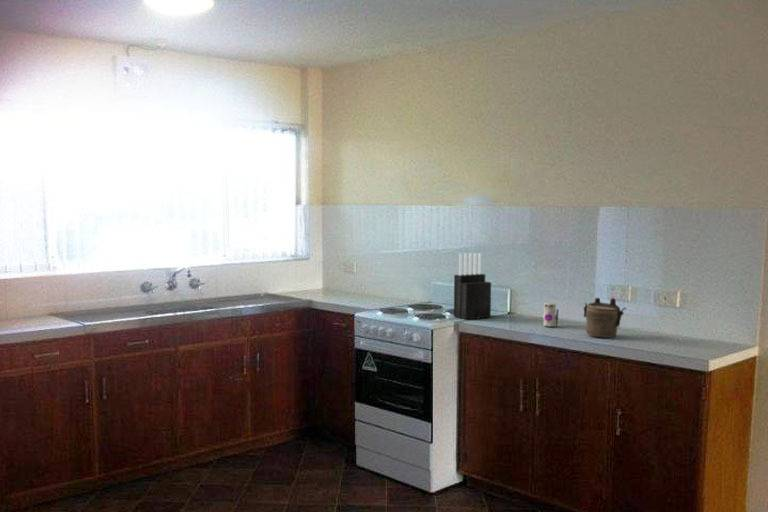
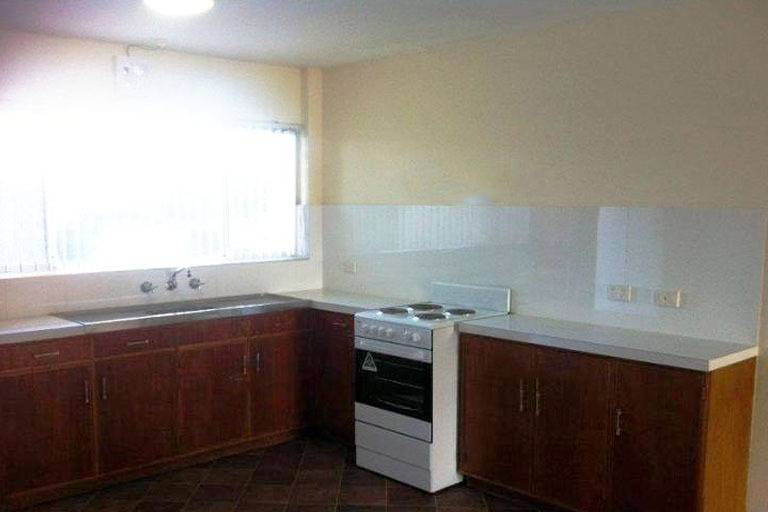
- knife block [453,252,492,320]
- teapot [583,297,628,339]
- toy [541,302,559,328]
